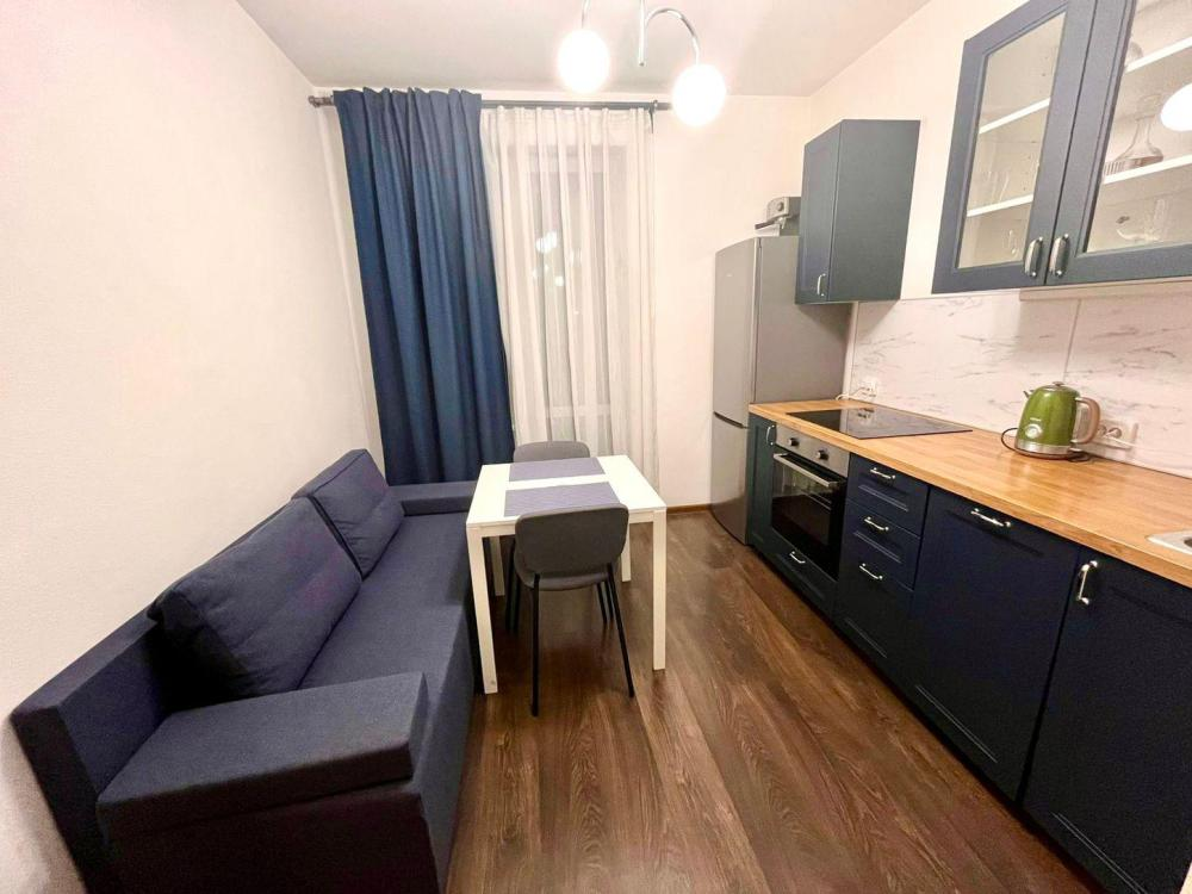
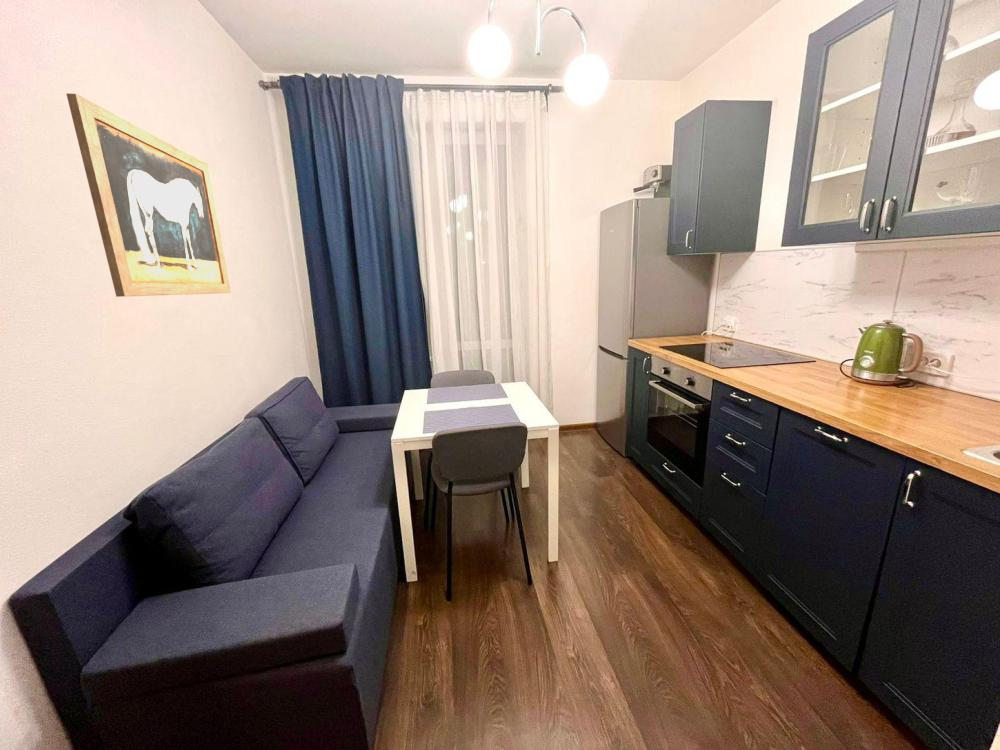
+ wall art [65,93,232,298]
